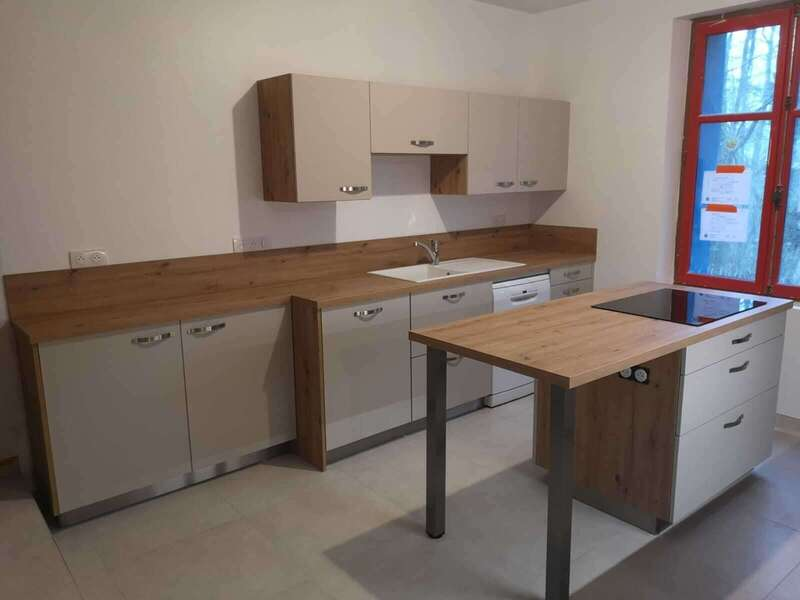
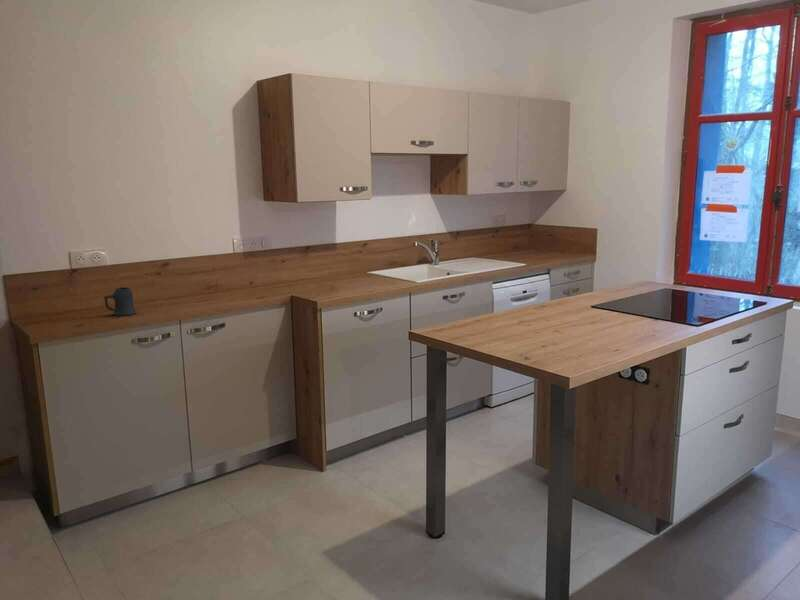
+ mug [103,286,137,317]
